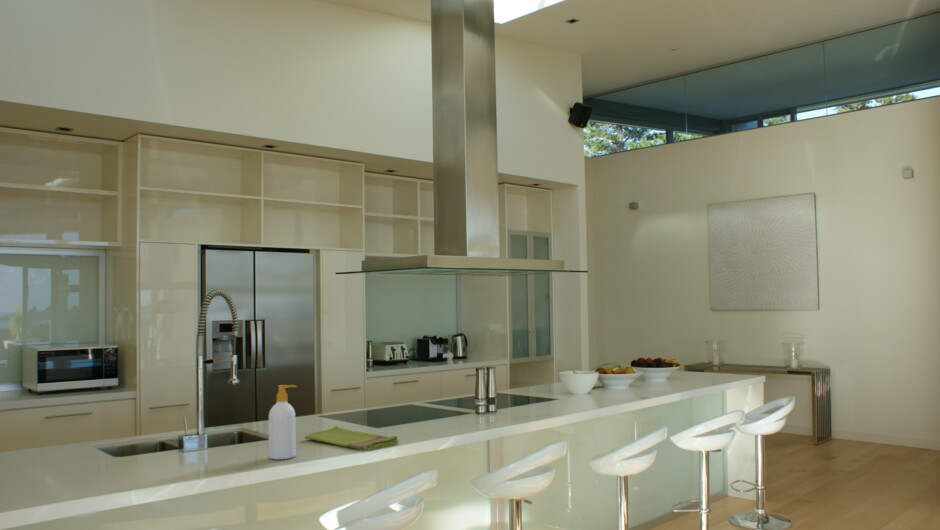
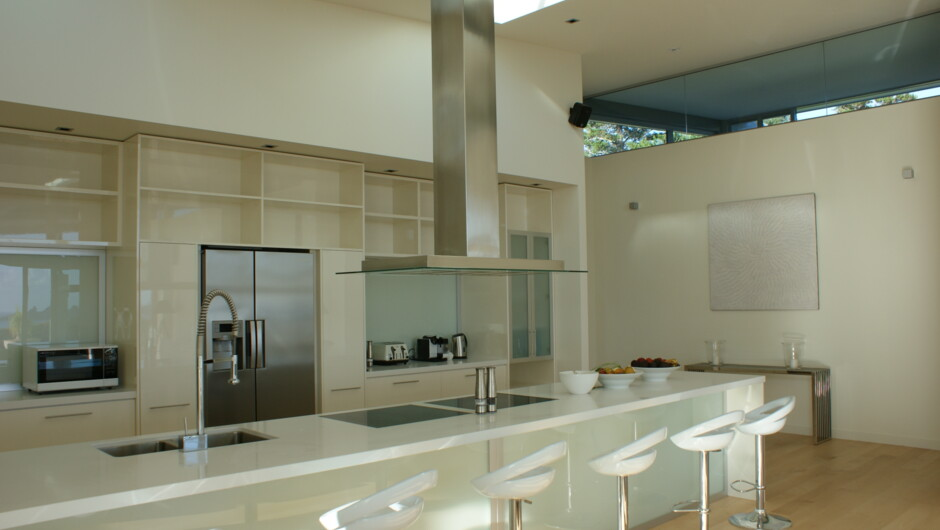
- soap bottle [268,384,298,461]
- dish towel [304,425,399,452]
